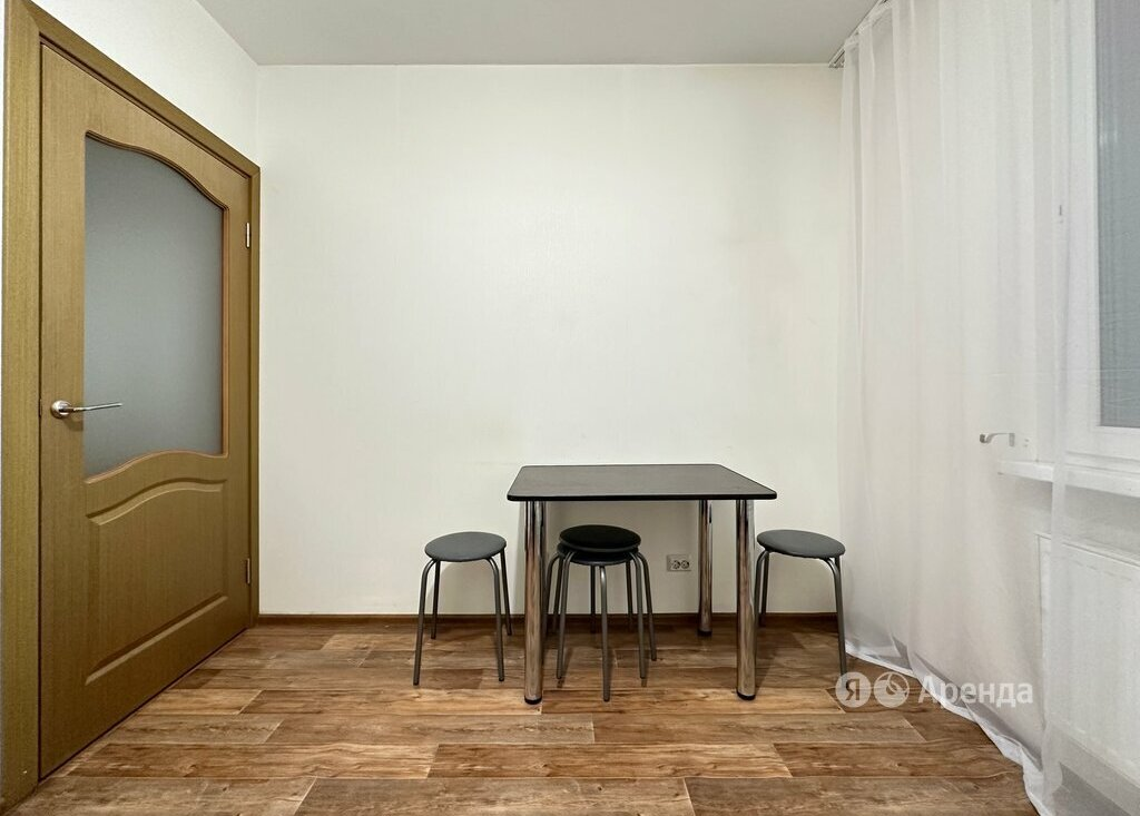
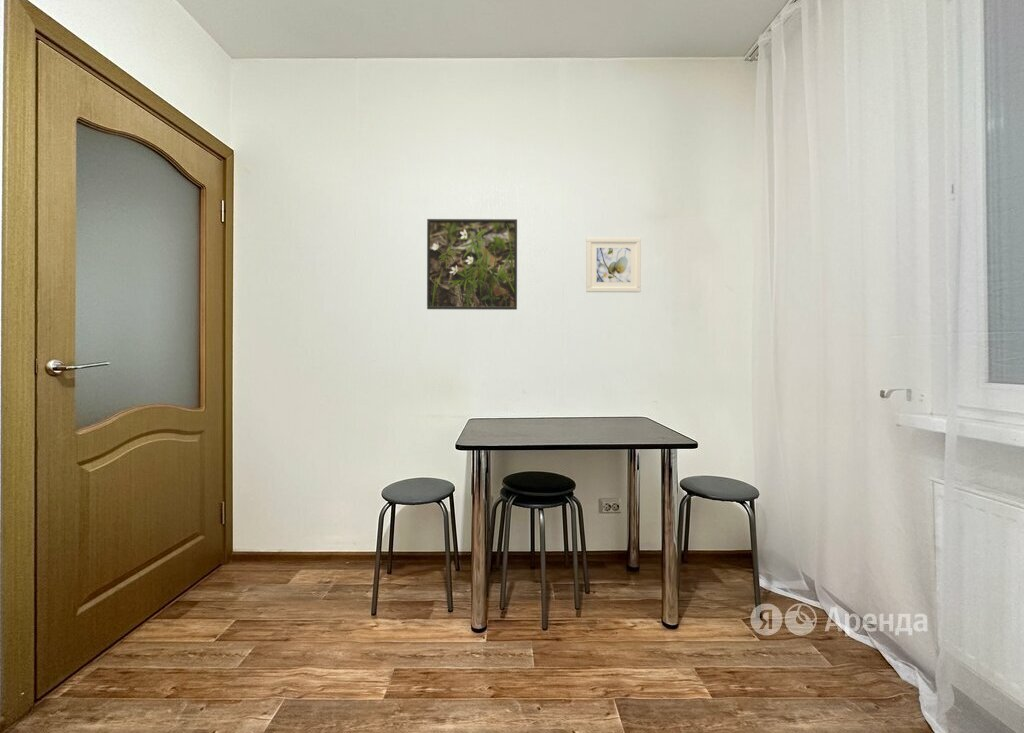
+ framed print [585,237,642,293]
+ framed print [426,218,518,311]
